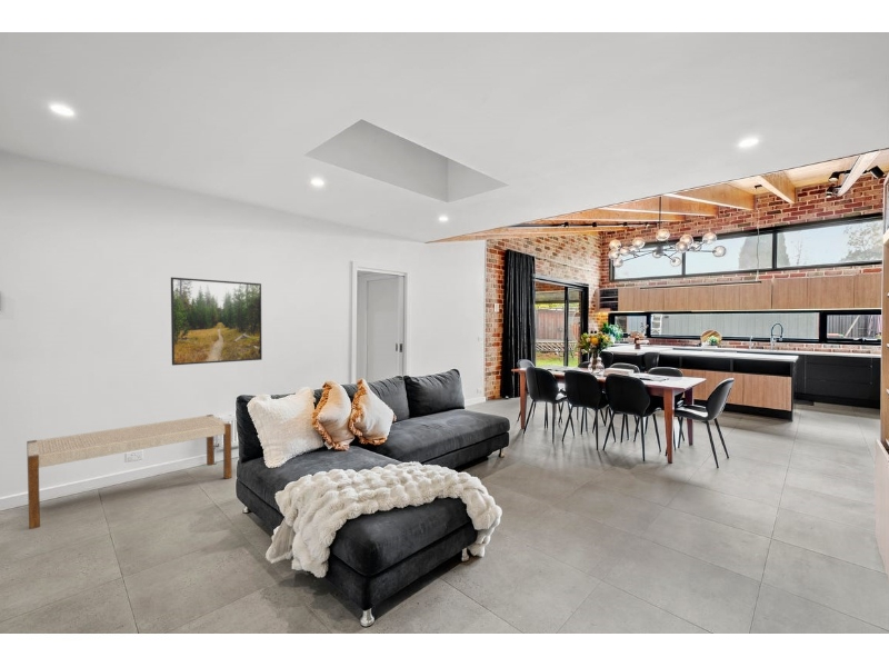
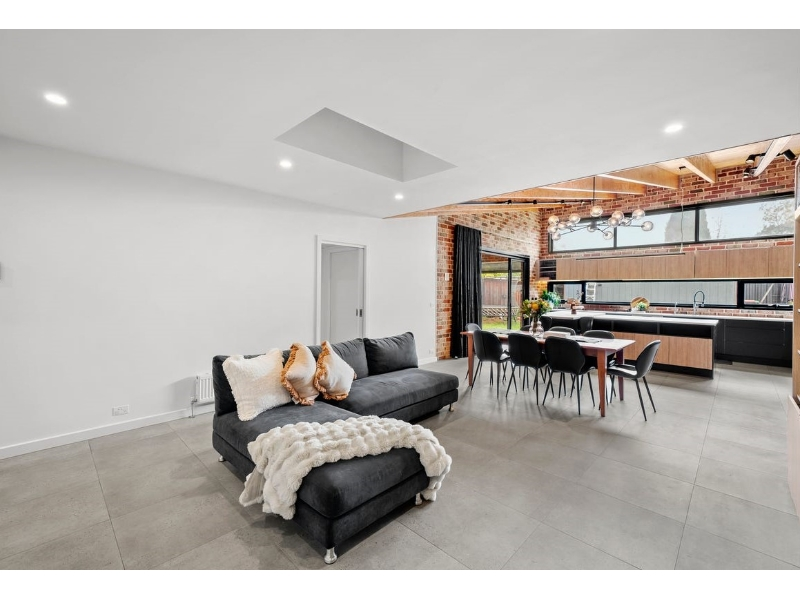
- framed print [170,276,263,367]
- bench [26,414,233,530]
